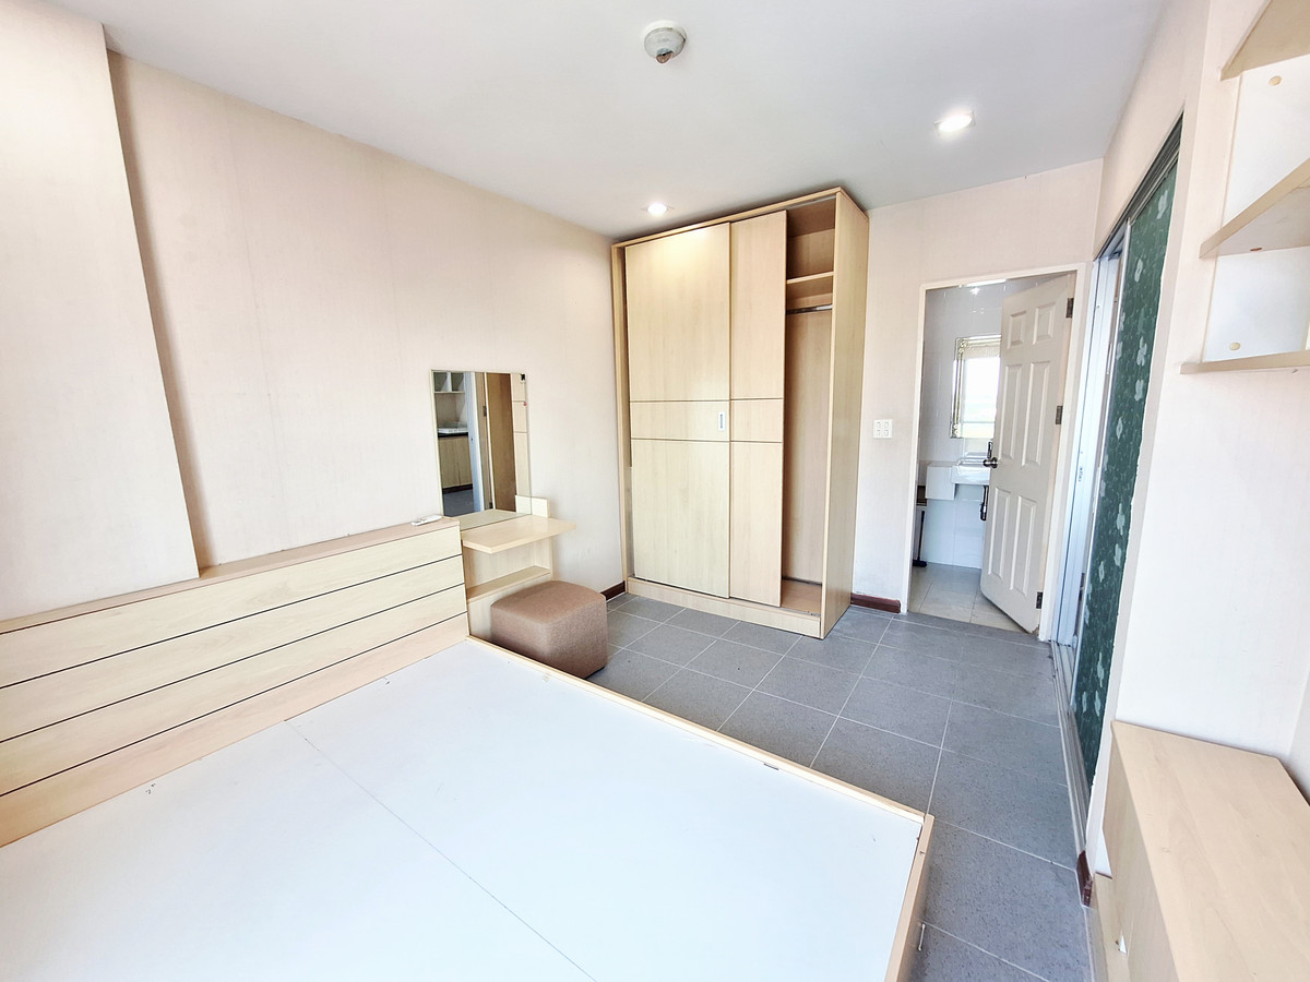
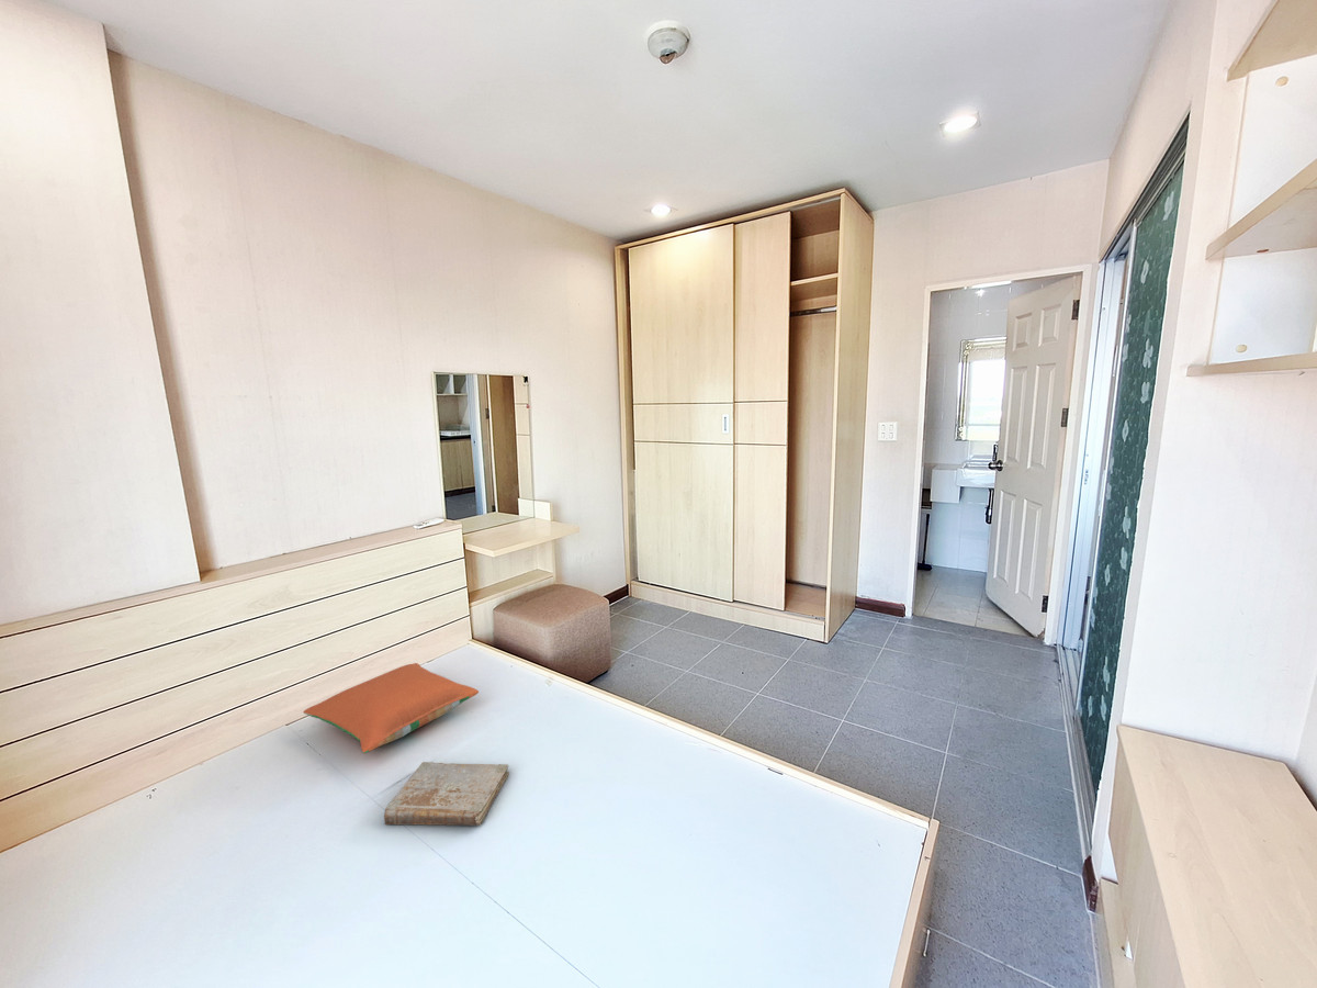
+ pillow [302,662,480,754]
+ book [383,761,510,827]
